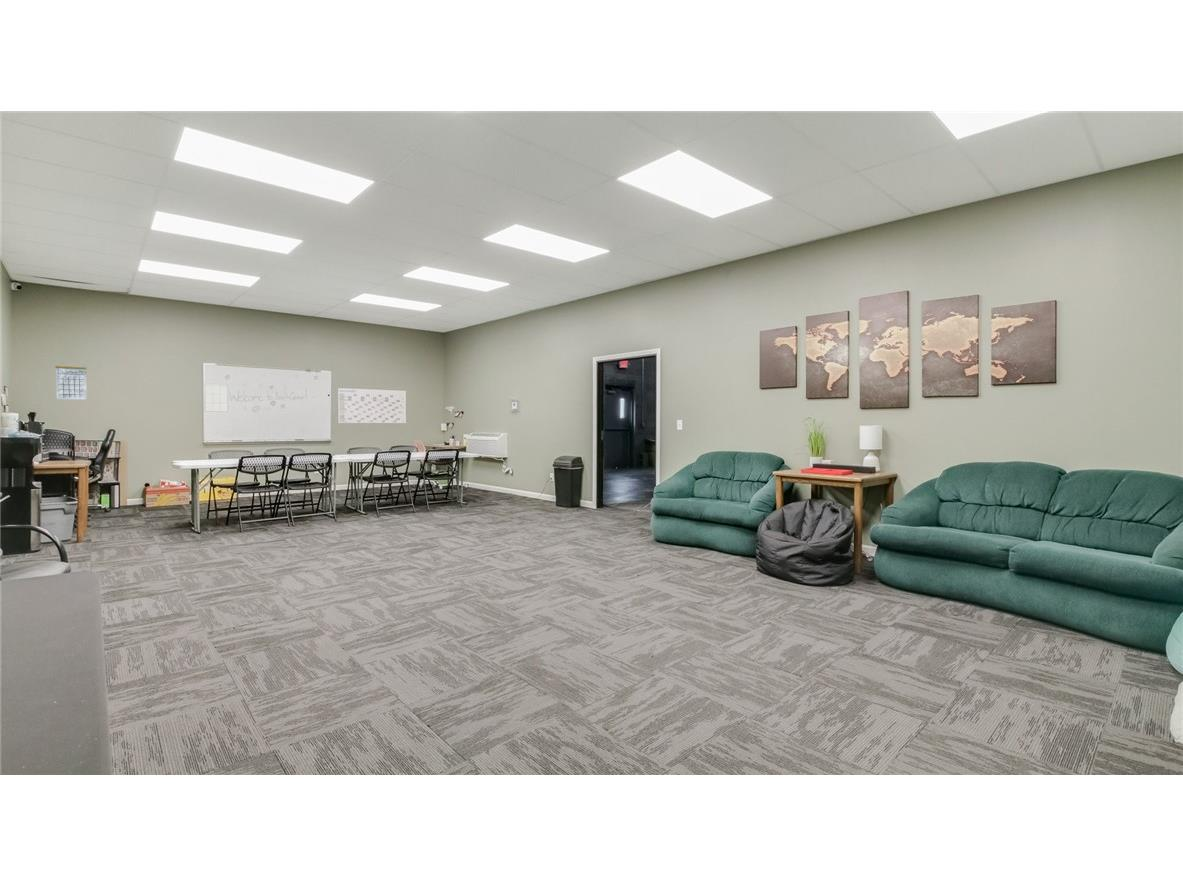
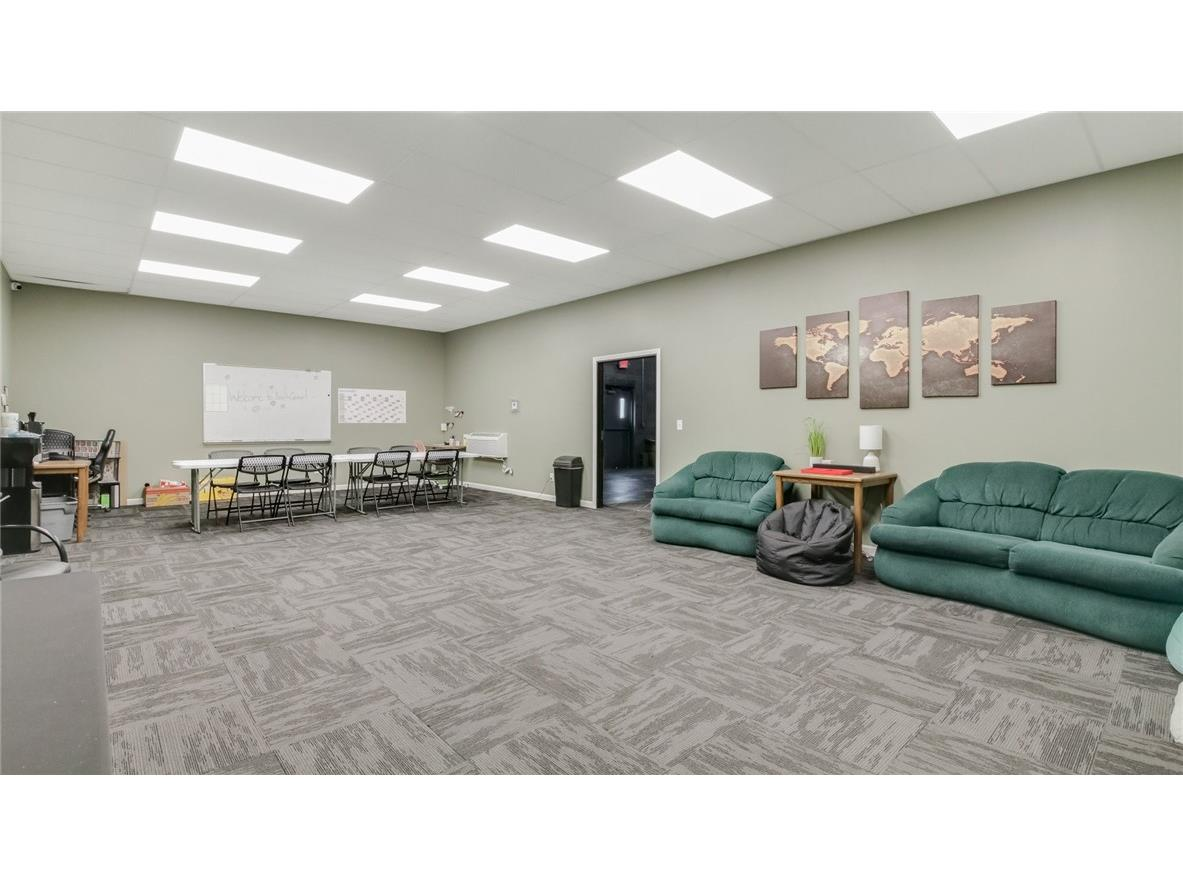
- calendar [55,362,88,401]
